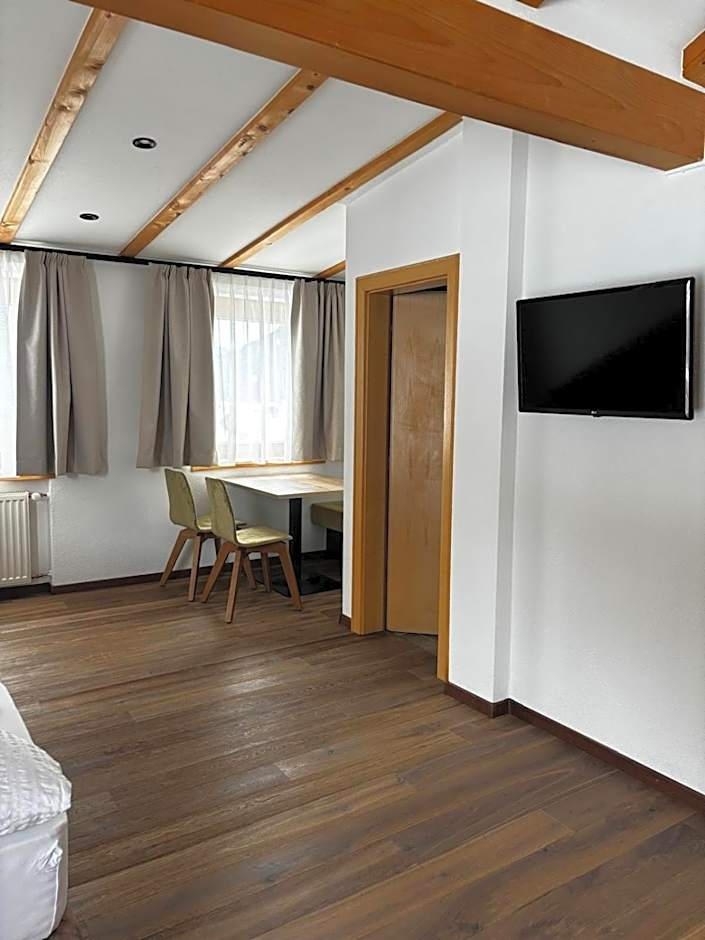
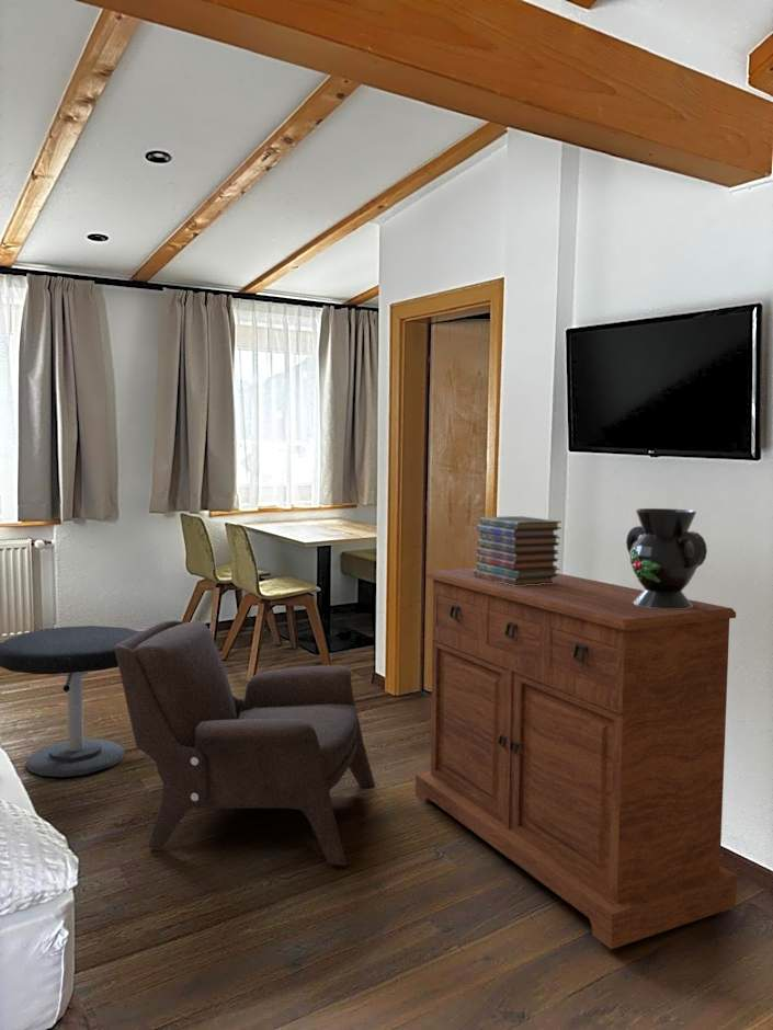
+ armchair [115,620,376,867]
+ book stack [474,515,562,586]
+ sideboard [414,566,738,950]
+ decorative vase [625,507,708,609]
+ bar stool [0,625,140,778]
